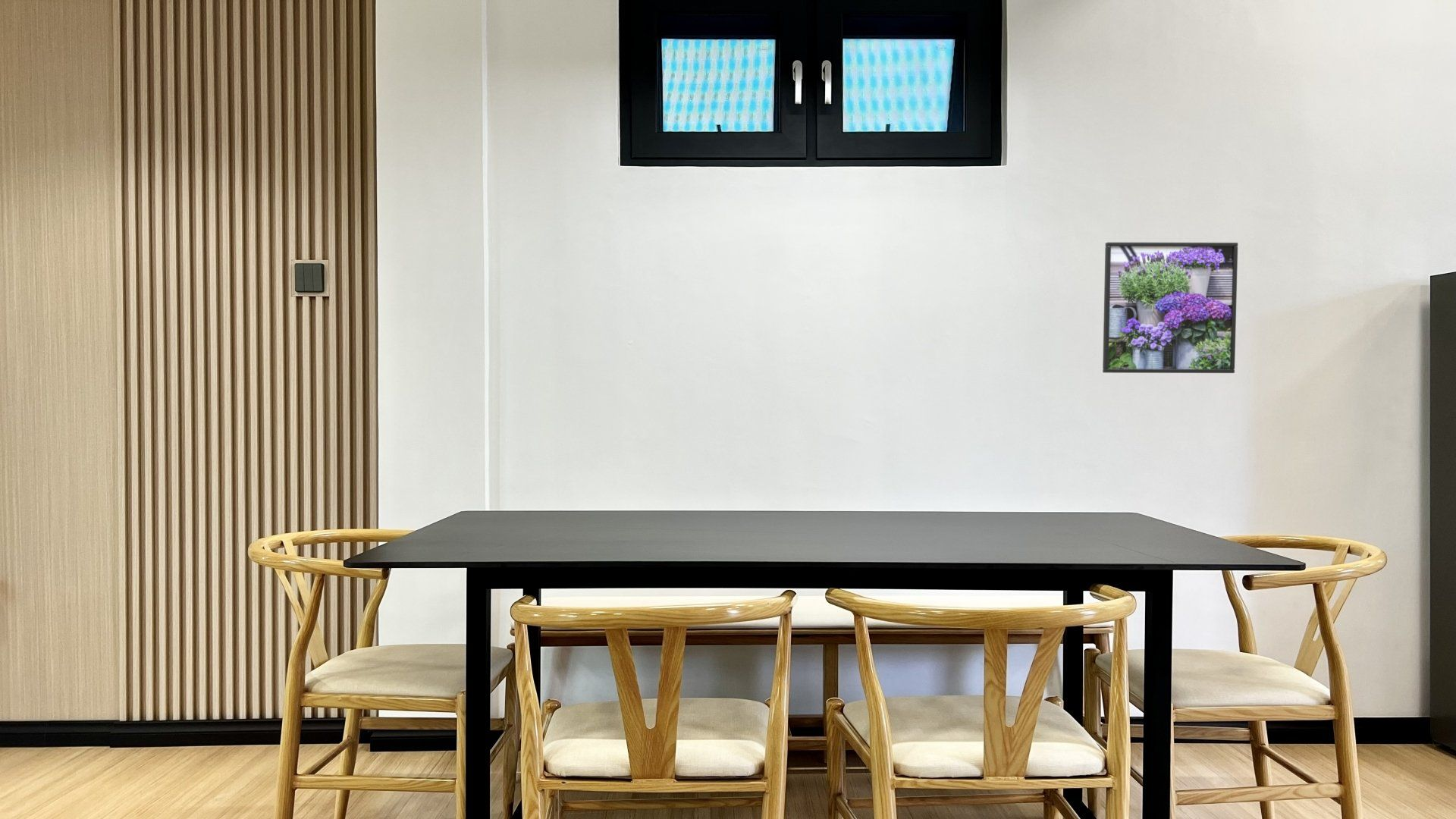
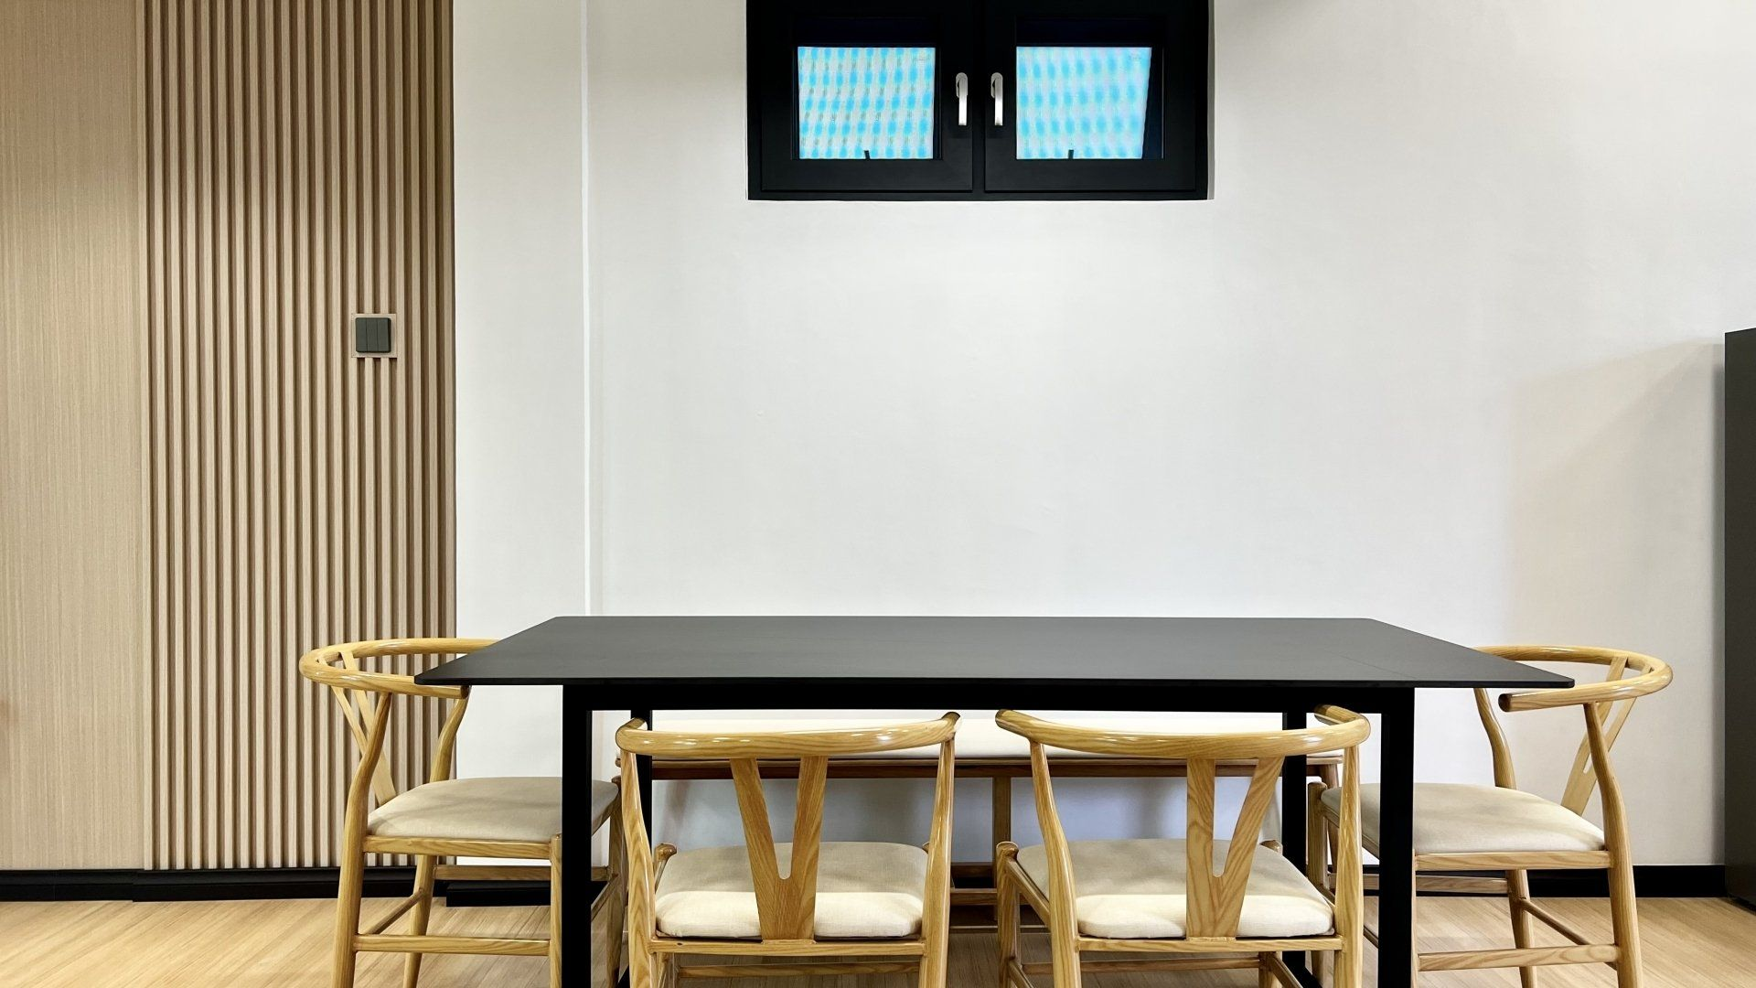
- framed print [1102,241,1238,374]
